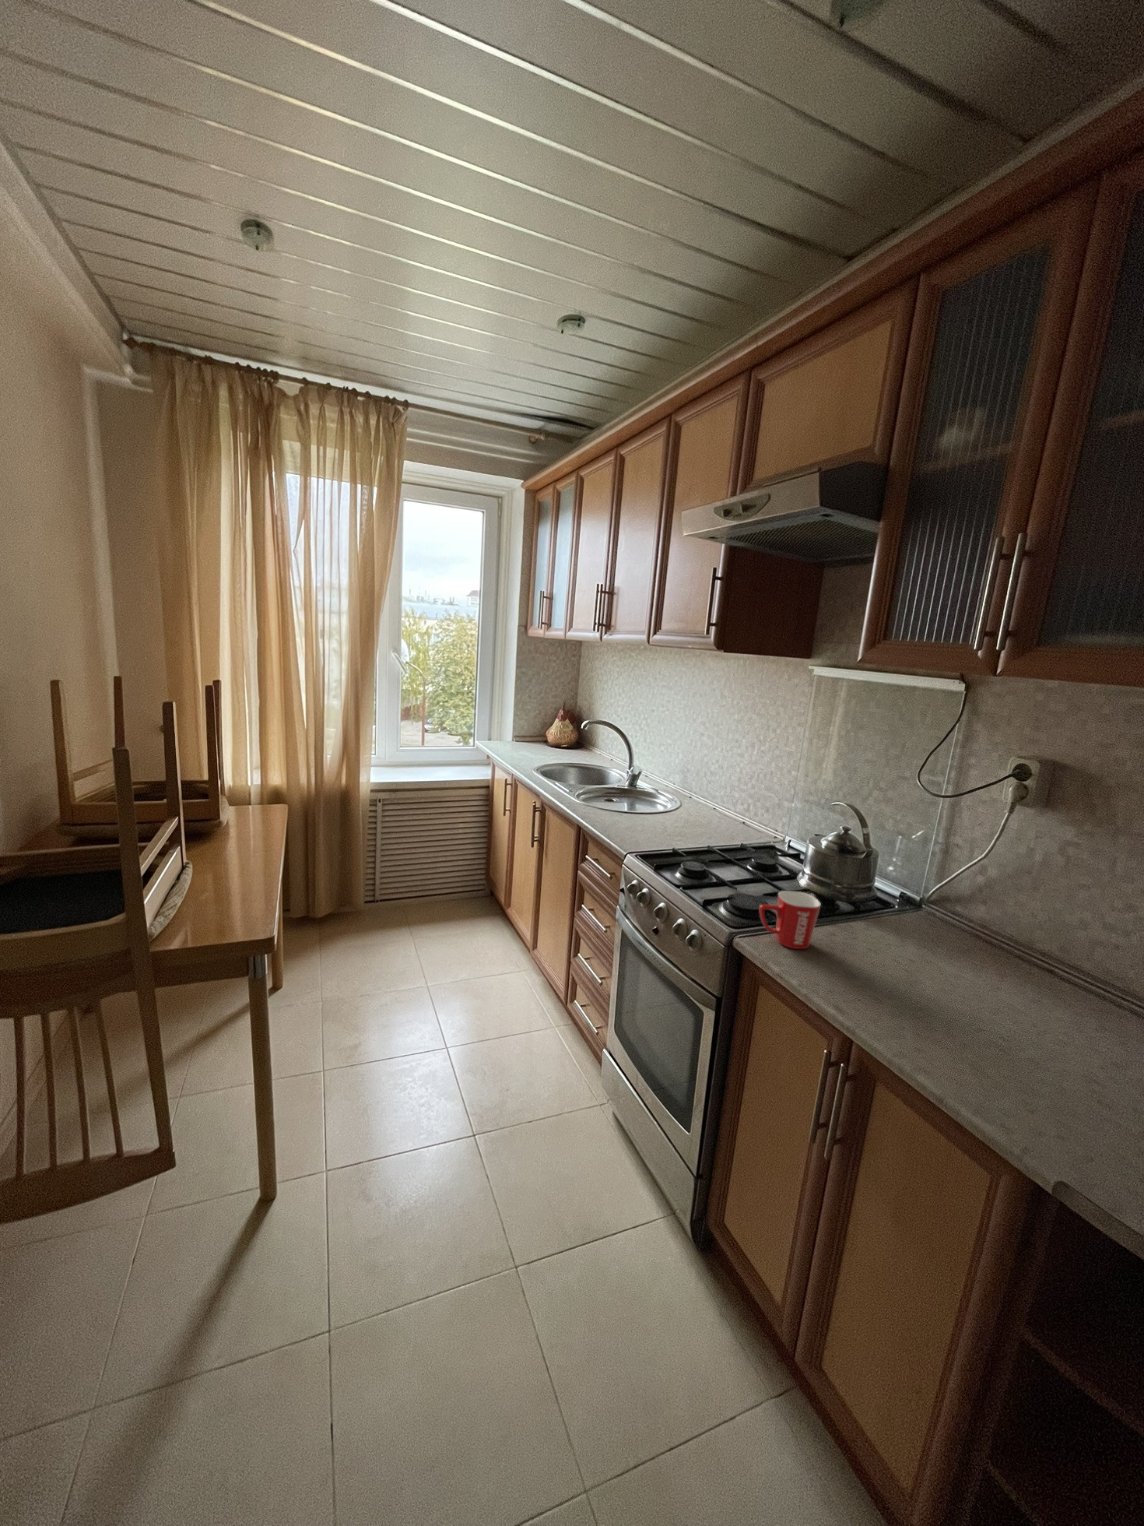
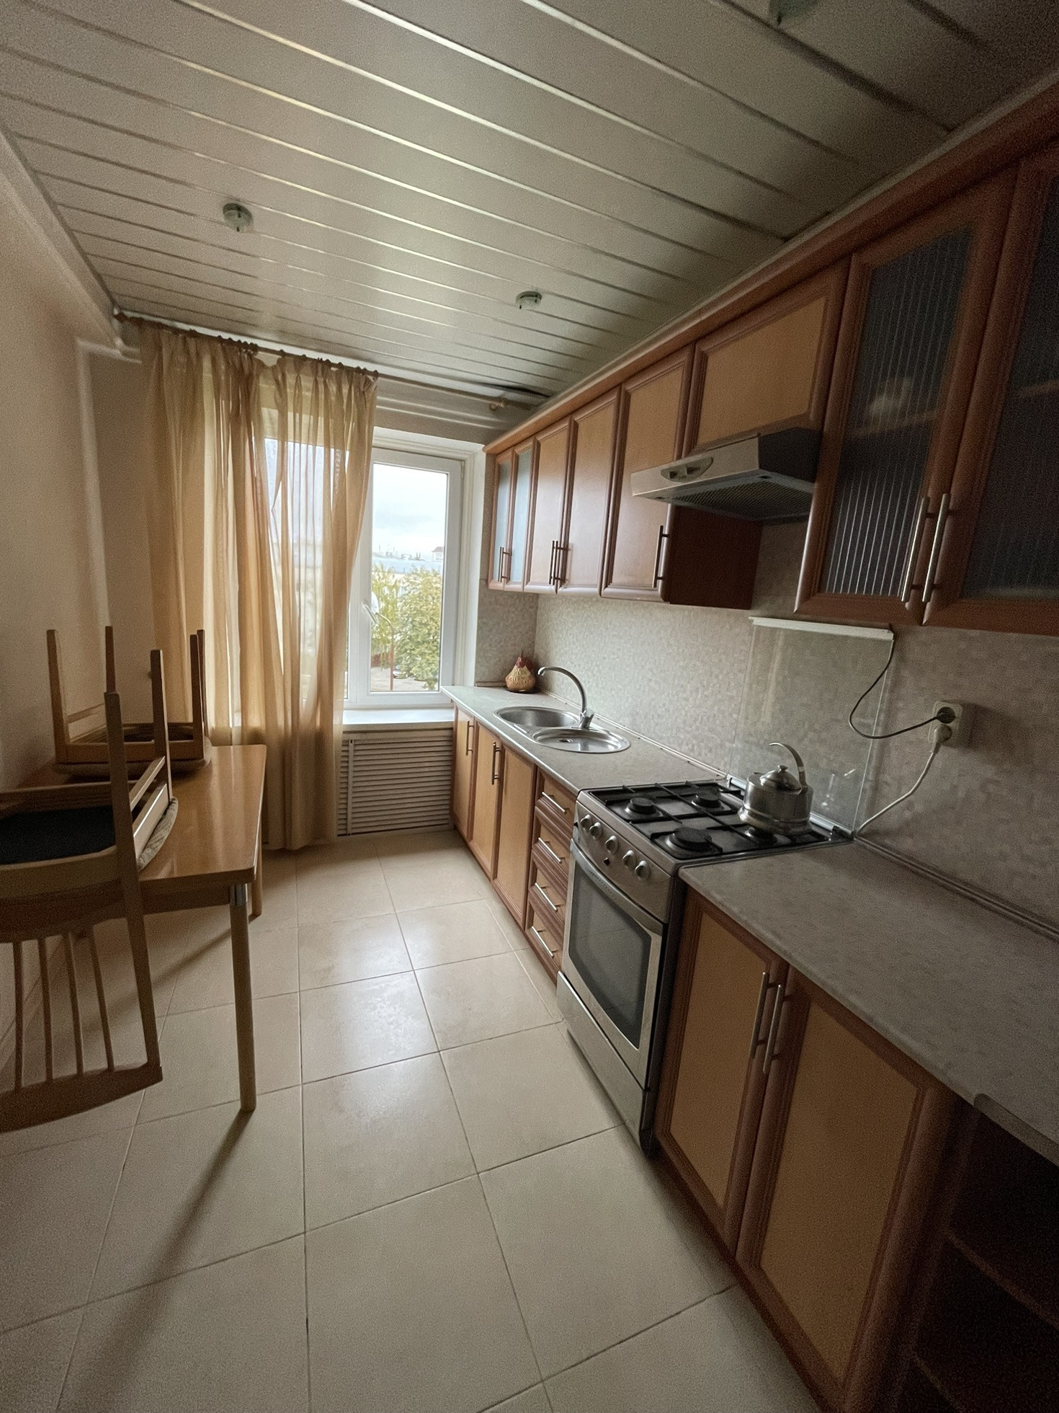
- mug [758,890,822,950]
